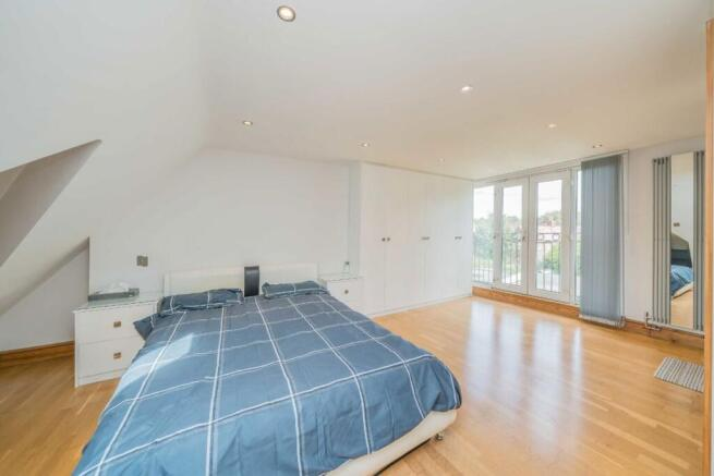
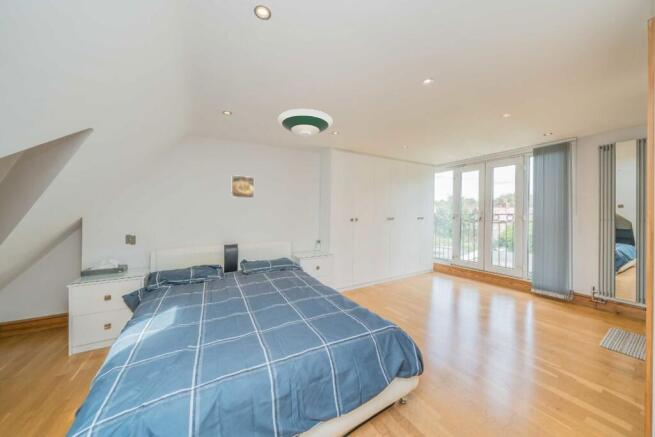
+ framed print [230,174,255,199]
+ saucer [277,108,334,137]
